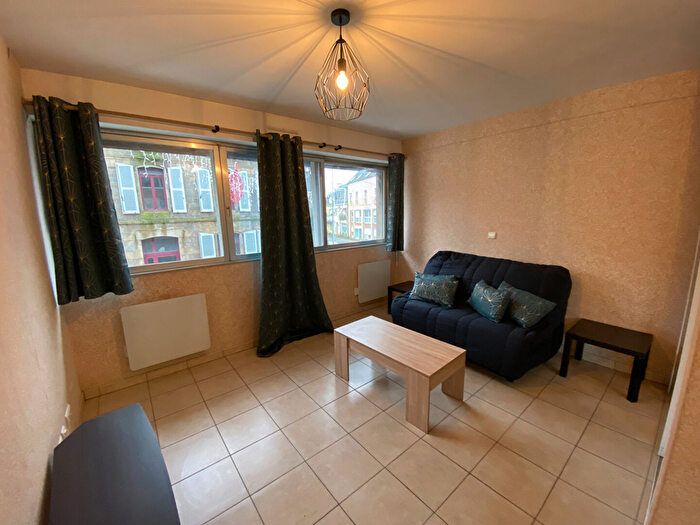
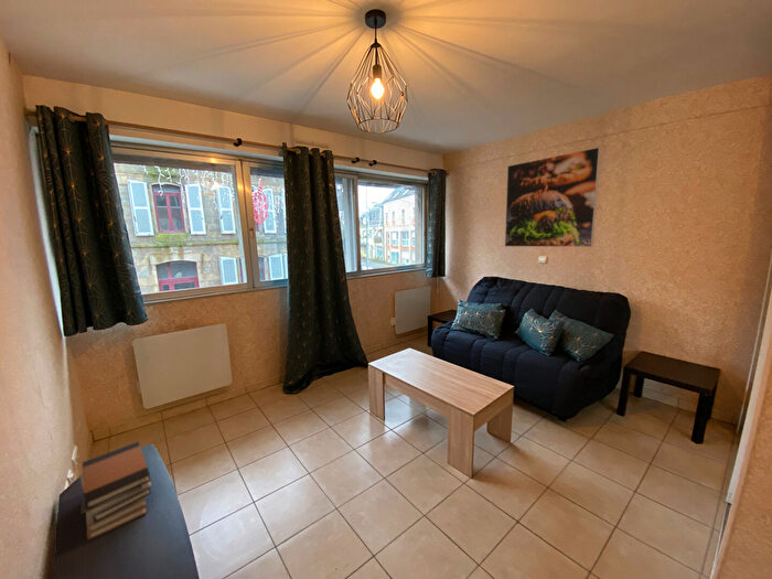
+ book stack [78,440,153,540]
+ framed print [504,146,601,248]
